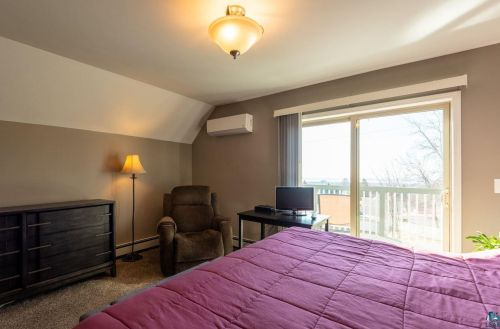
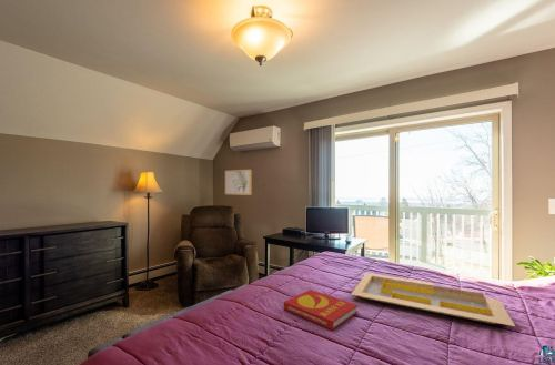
+ book [283,288,359,331]
+ wall art [224,169,253,196]
+ serving tray [351,272,516,327]
